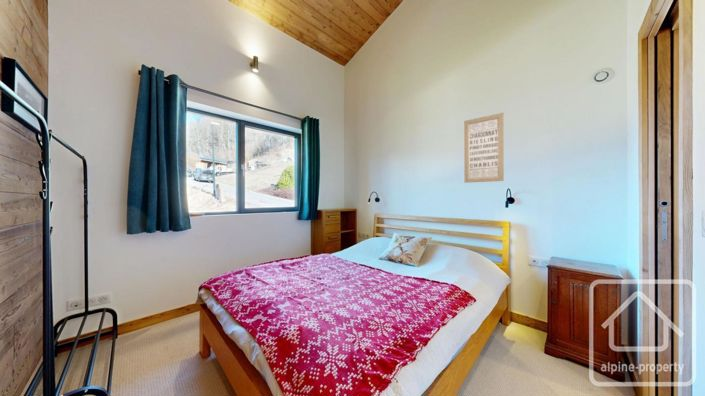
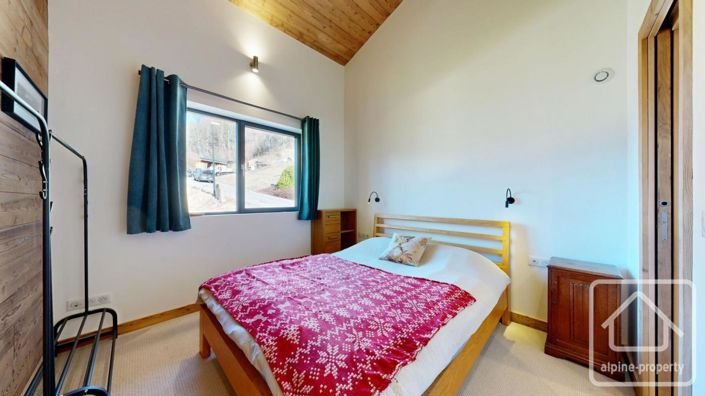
- wall art [463,112,505,184]
